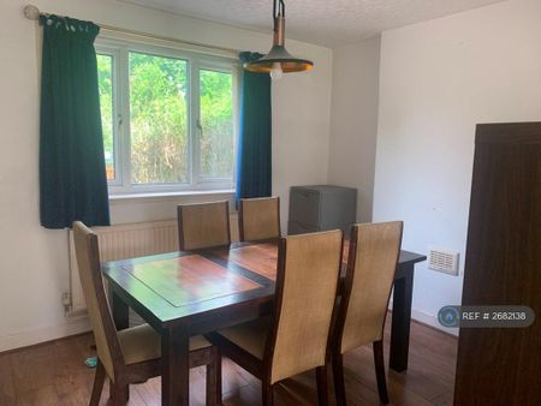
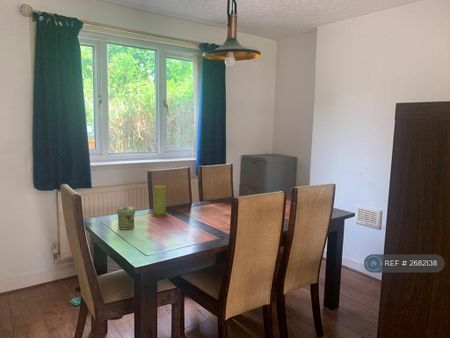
+ candle [150,184,169,218]
+ jar [116,206,136,231]
